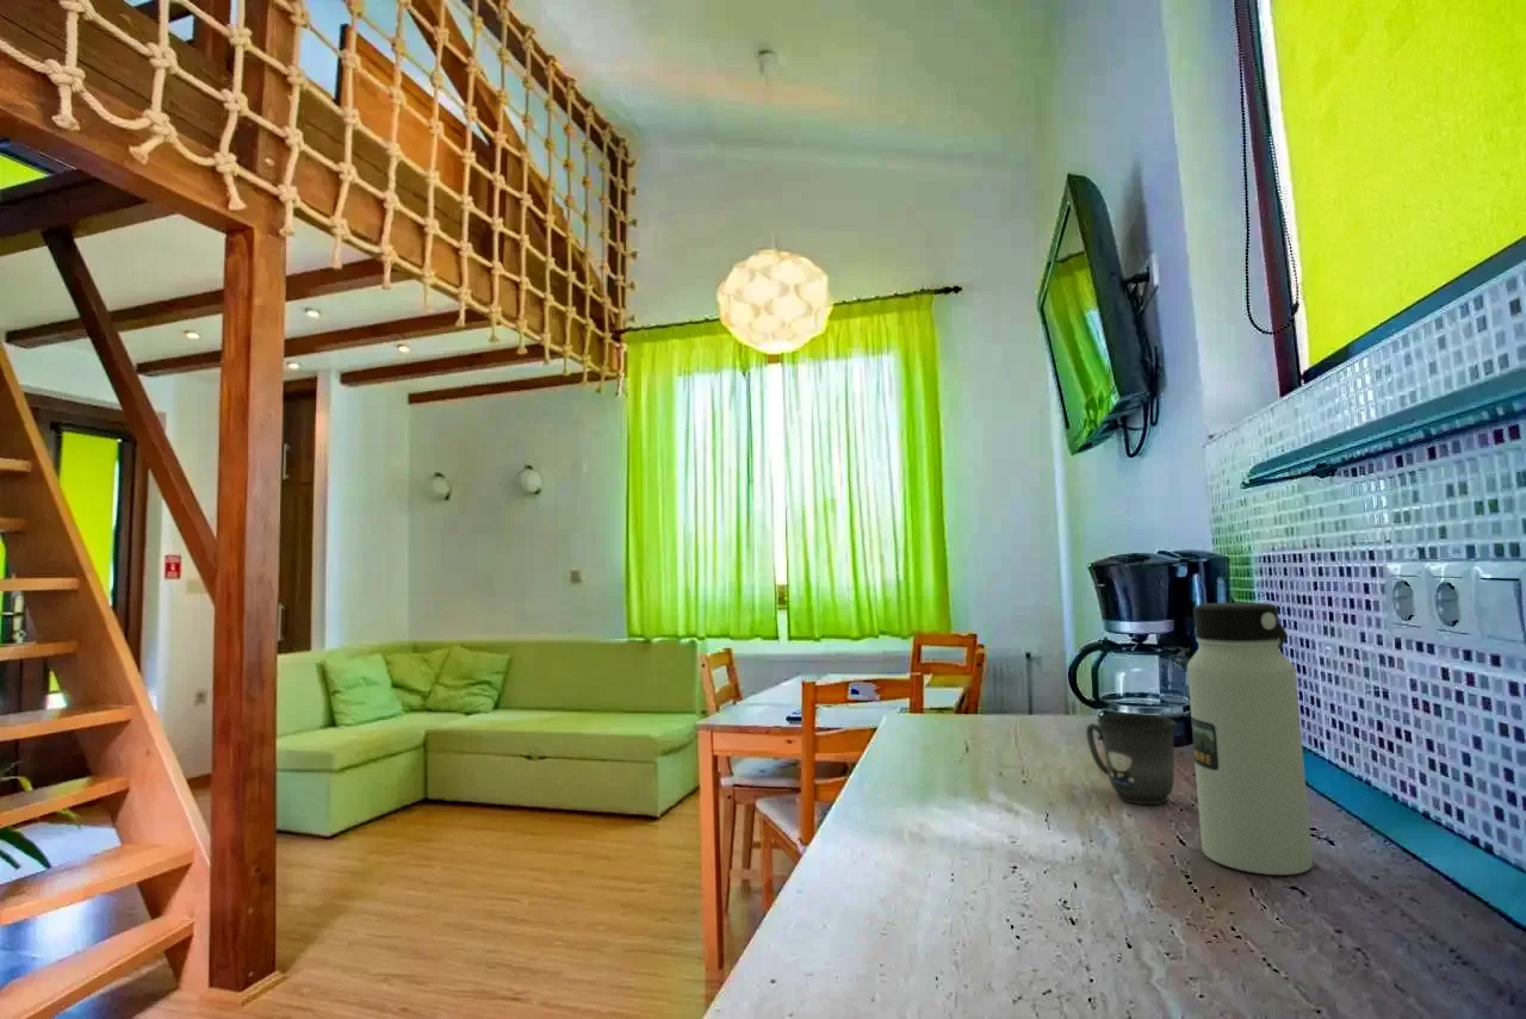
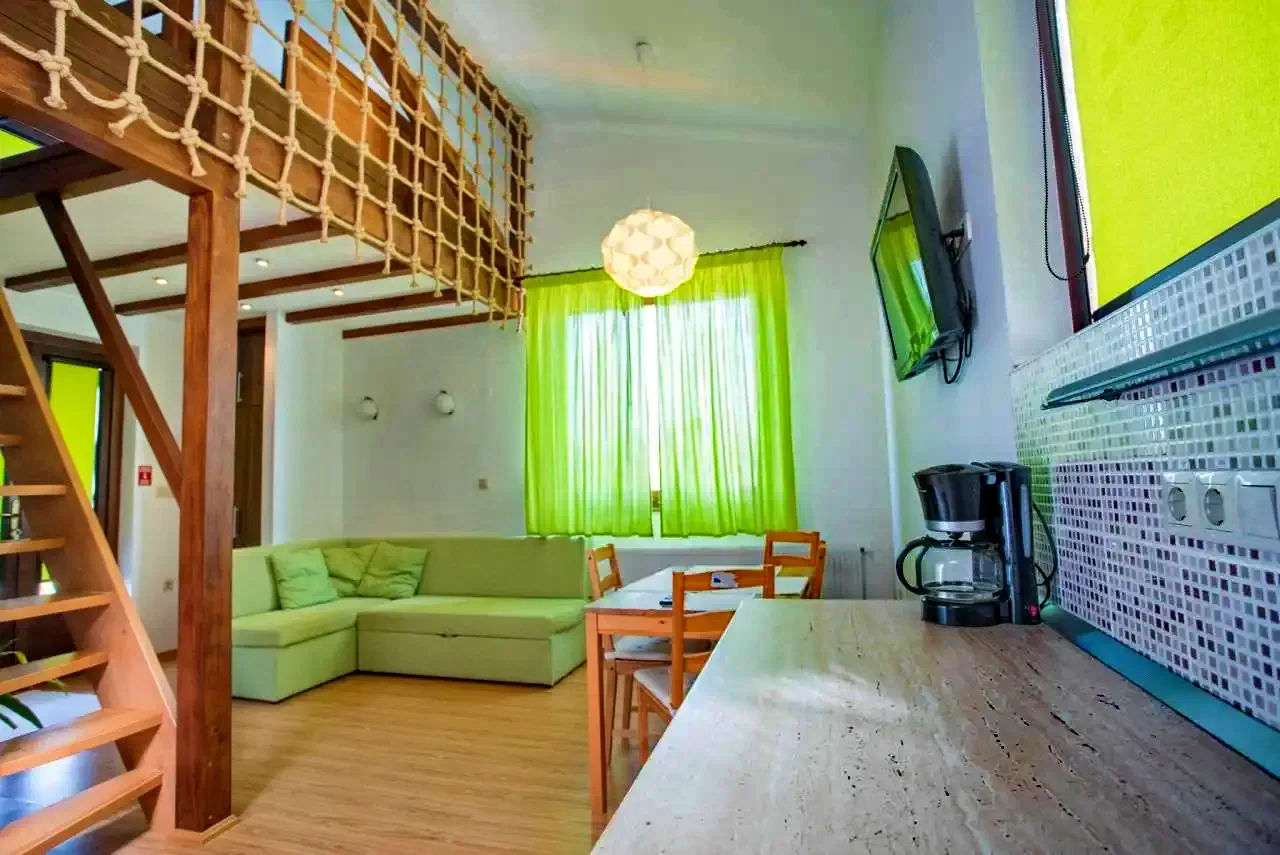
- mug [1085,713,1178,806]
- water bottle [1186,602,1314,876]
